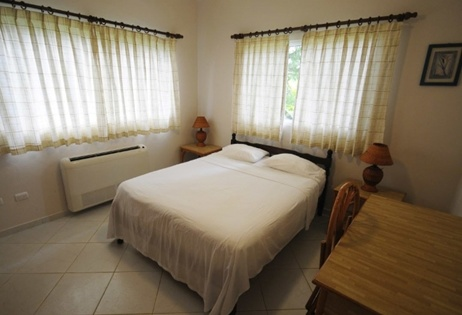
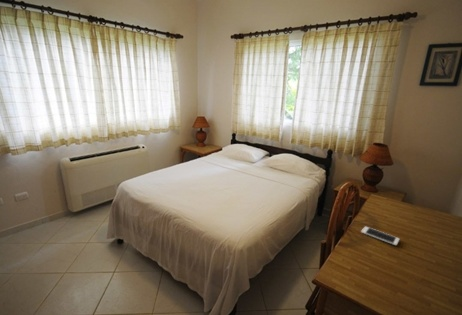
+ cell phone [360,225,400,246]
